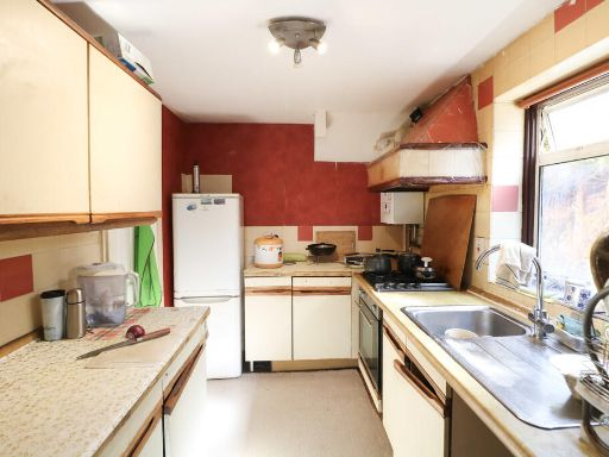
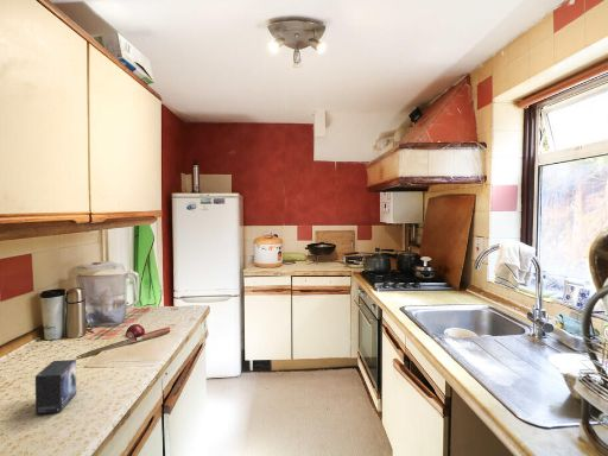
+ small box [34,359,77,416]
